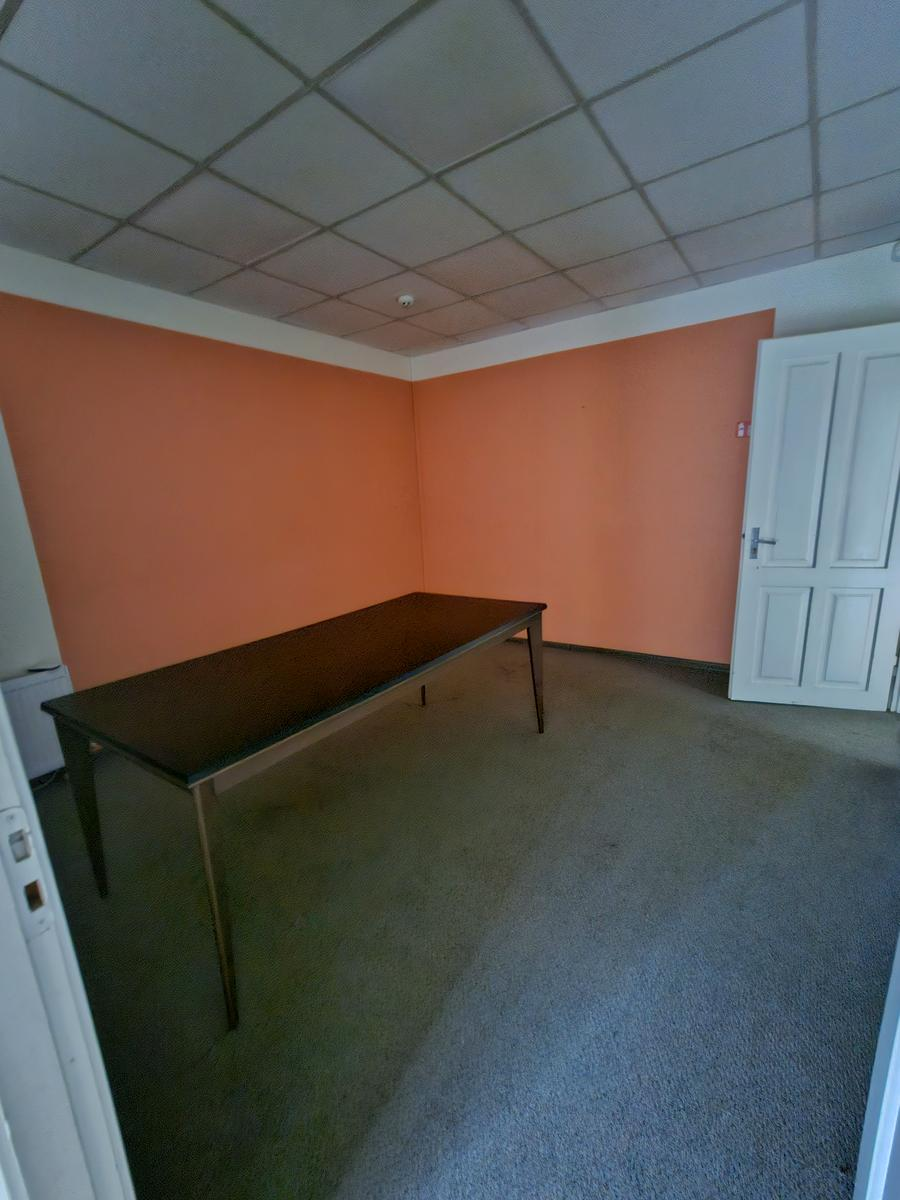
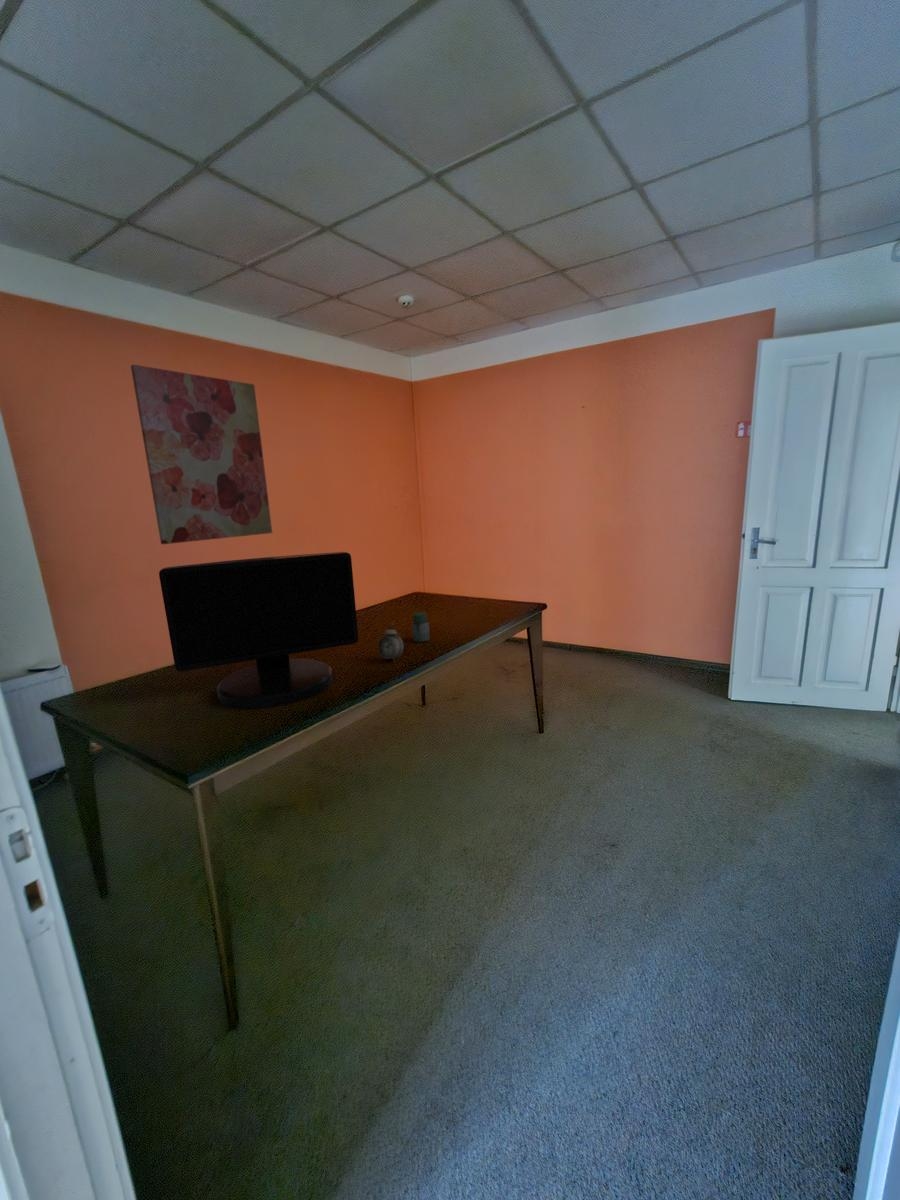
+ alarm clock [377,622,405,663]
+ monitor [158,551,359,710]
+ wall art [130,364,273,545]
+ jar [411,611,431,643]
